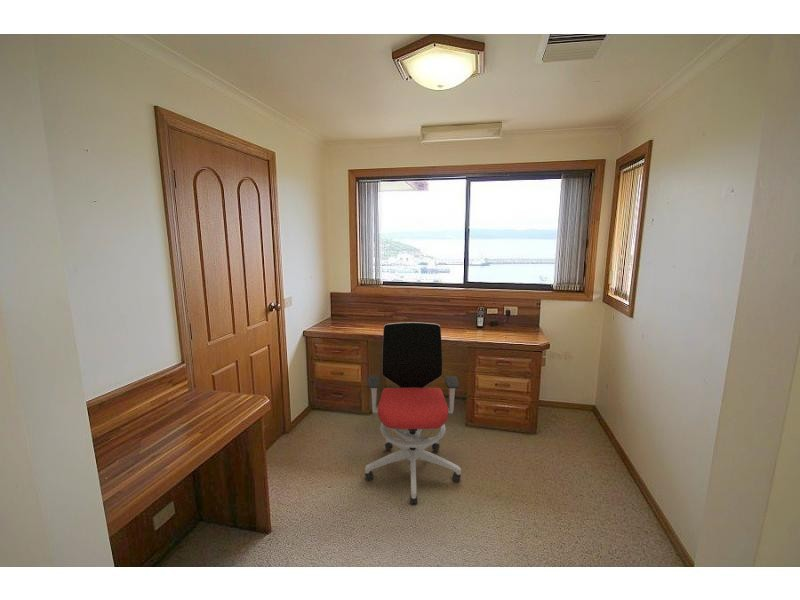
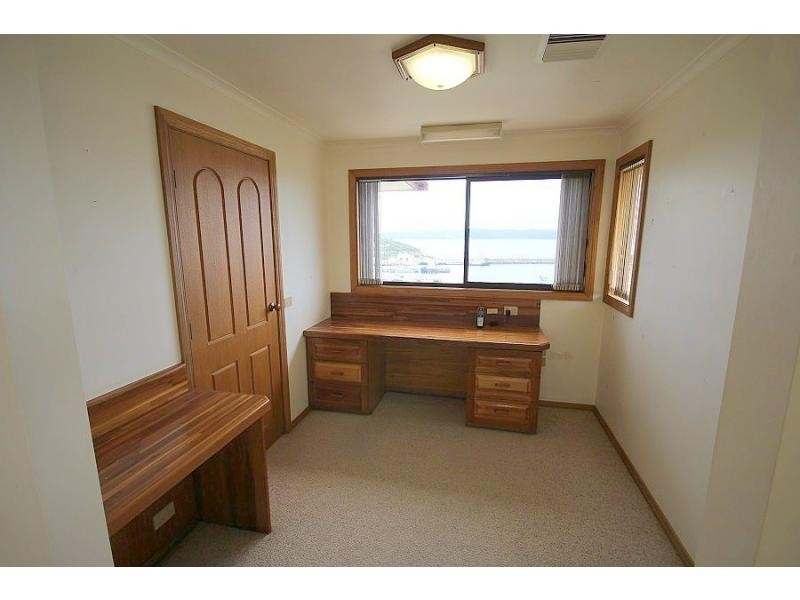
- office chair [364,321,462,505]
